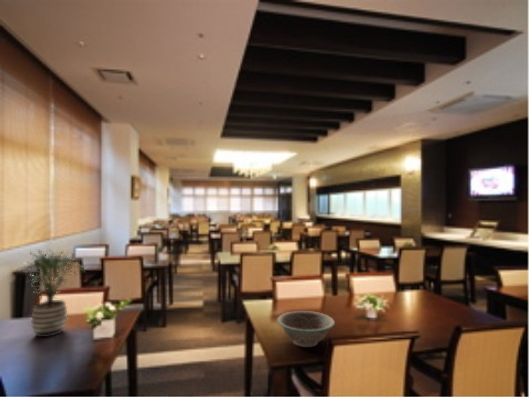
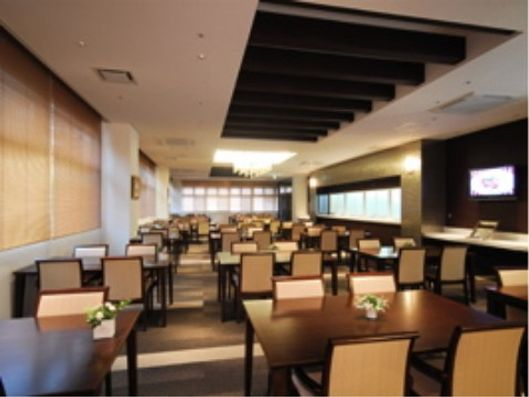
- bowl [276,310,336,348]
- potted plant [15,248,86,338]
